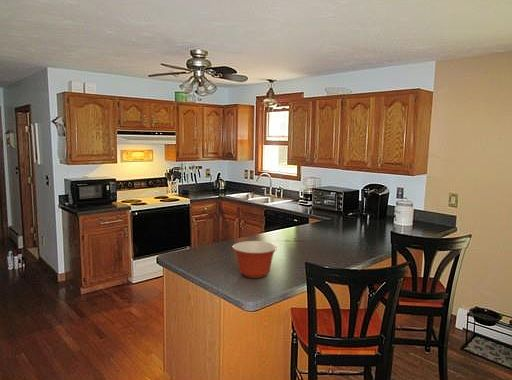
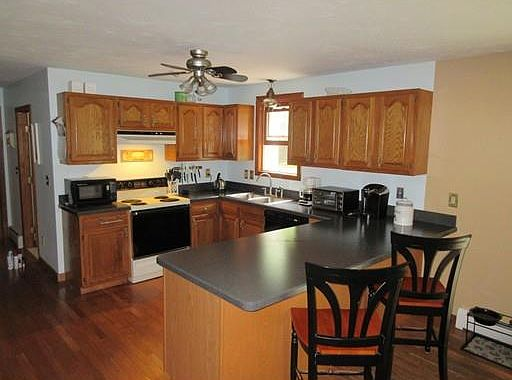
- mixing bowl [232,240,278,279]
